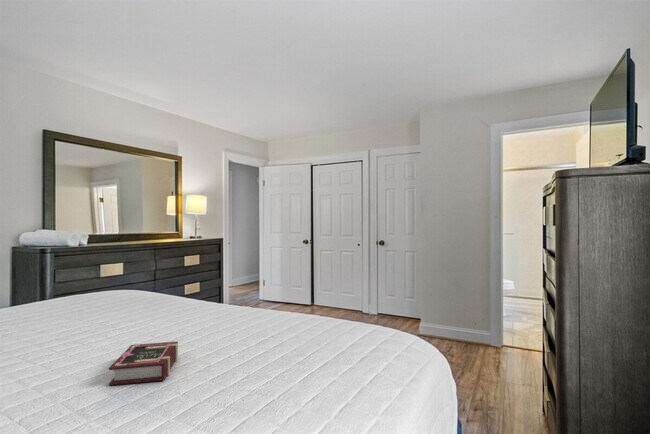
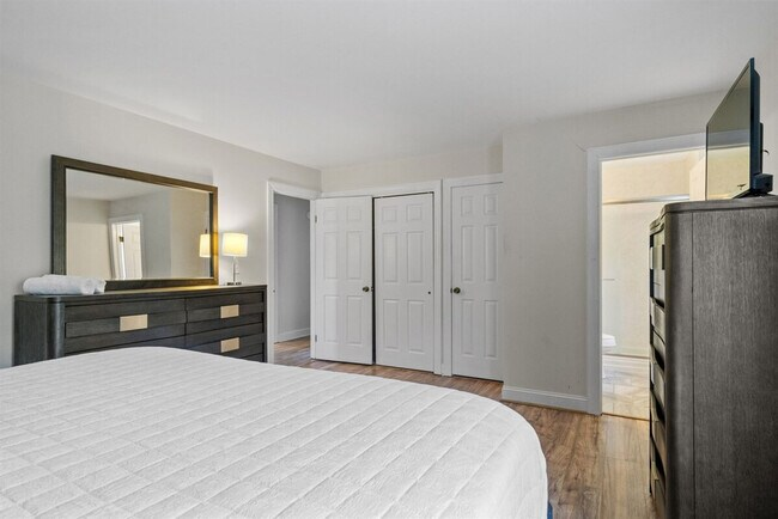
- book [108,340,179,386]
